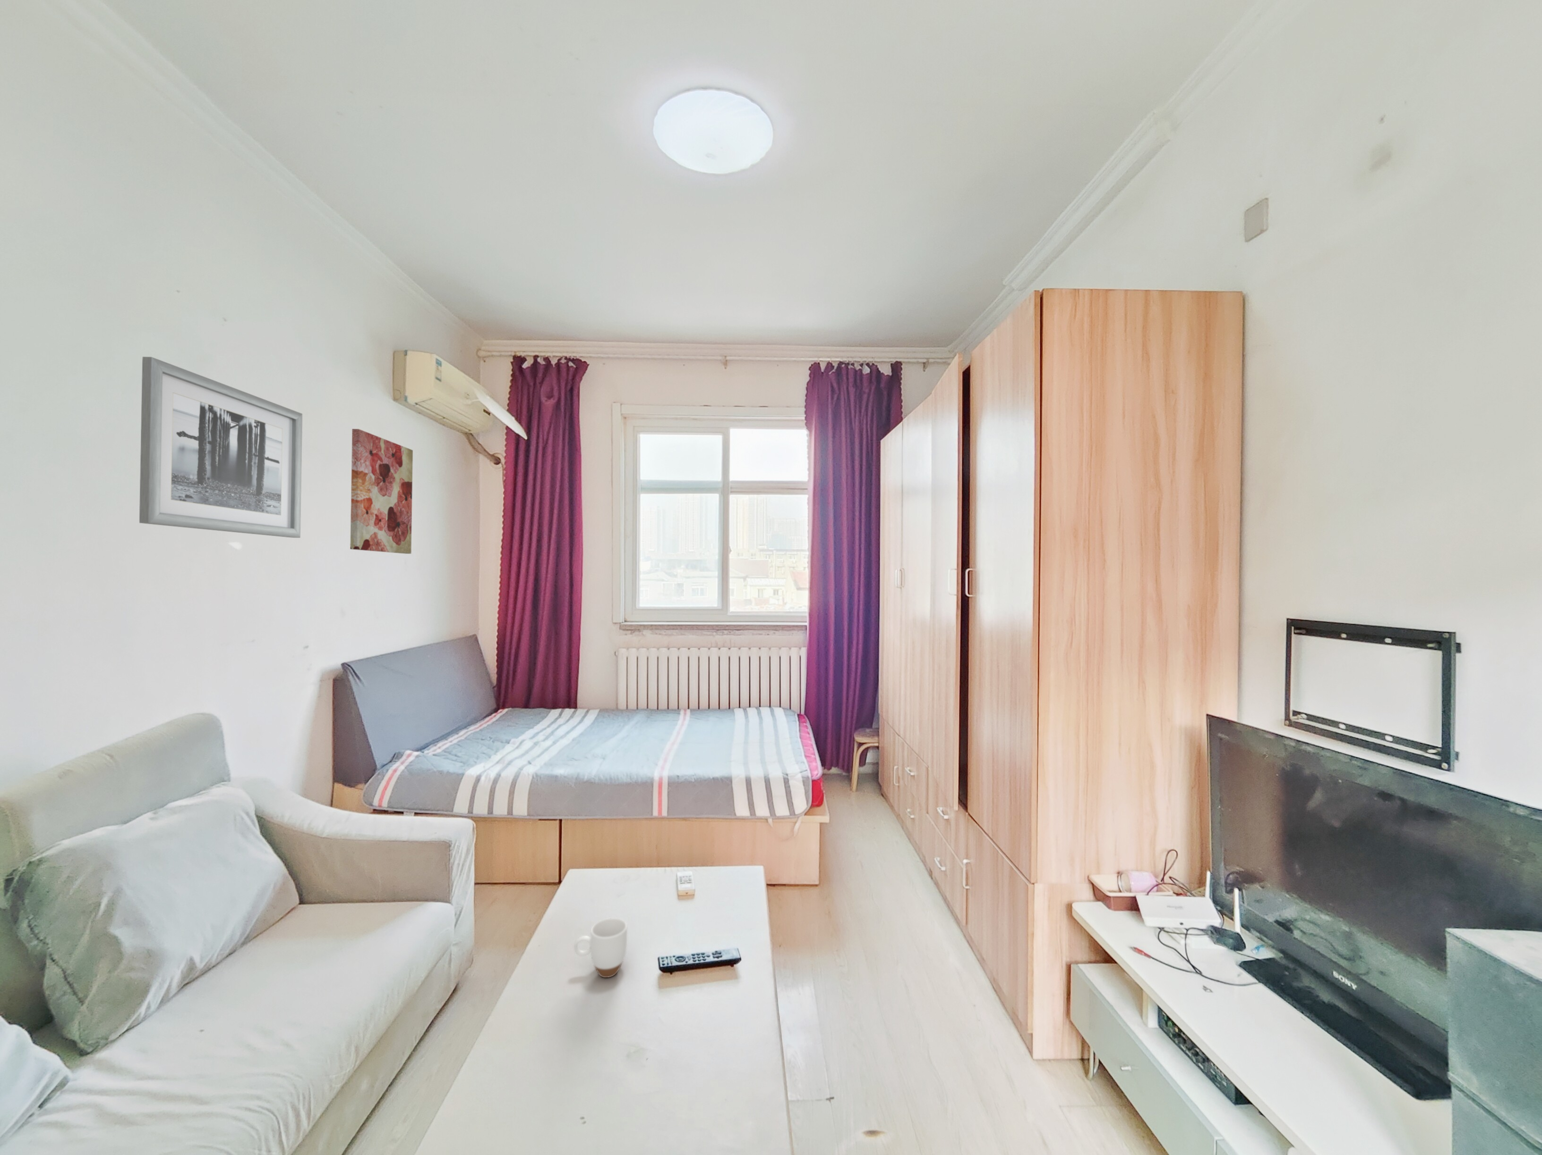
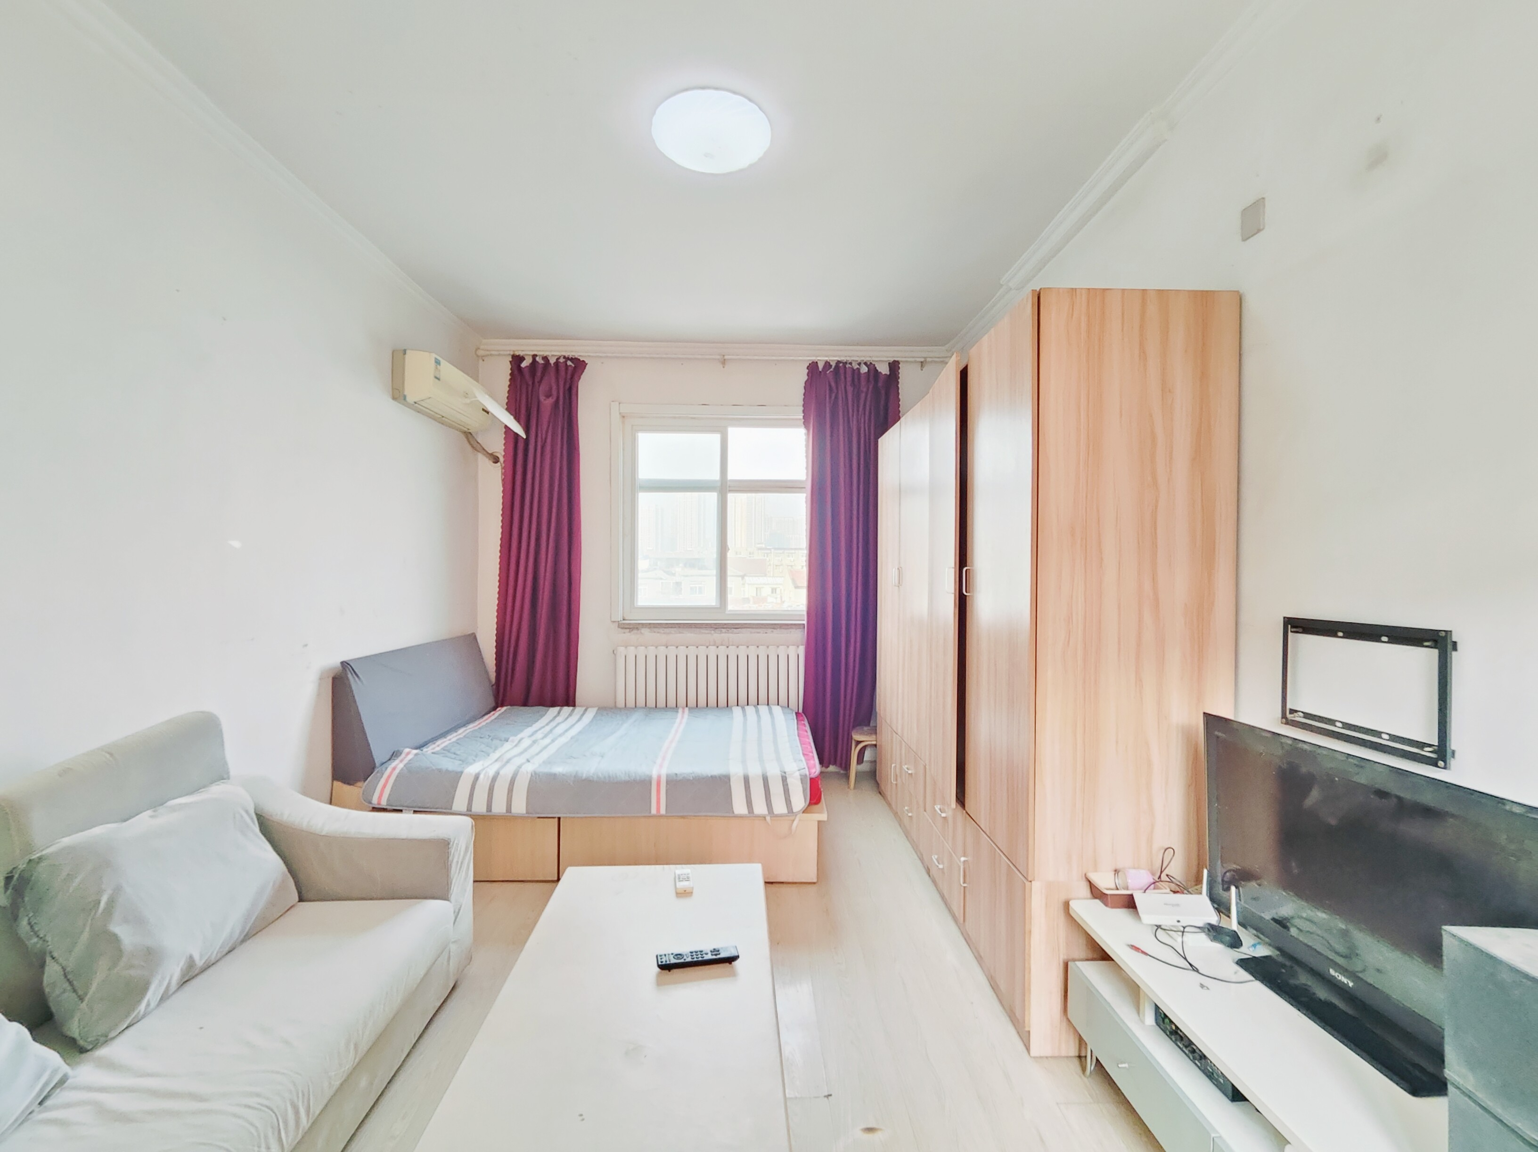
- wall art [350,428,413,554]
- wall art [138,357,302,539]
- mug [573,917,628,978]
